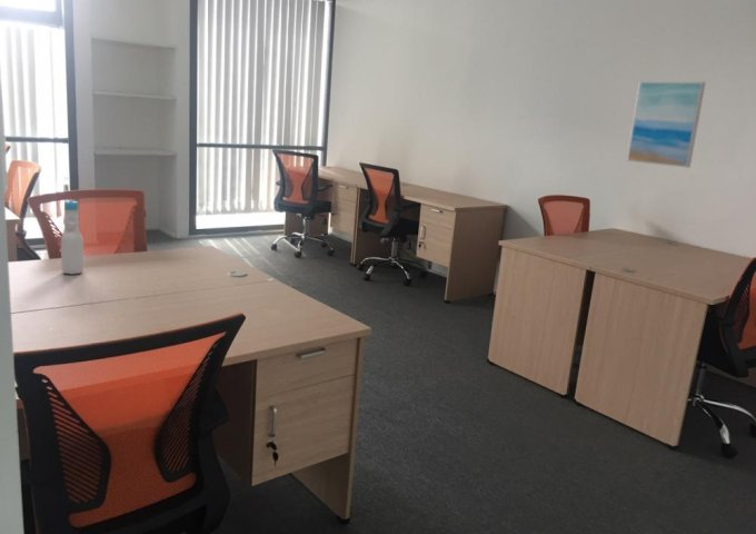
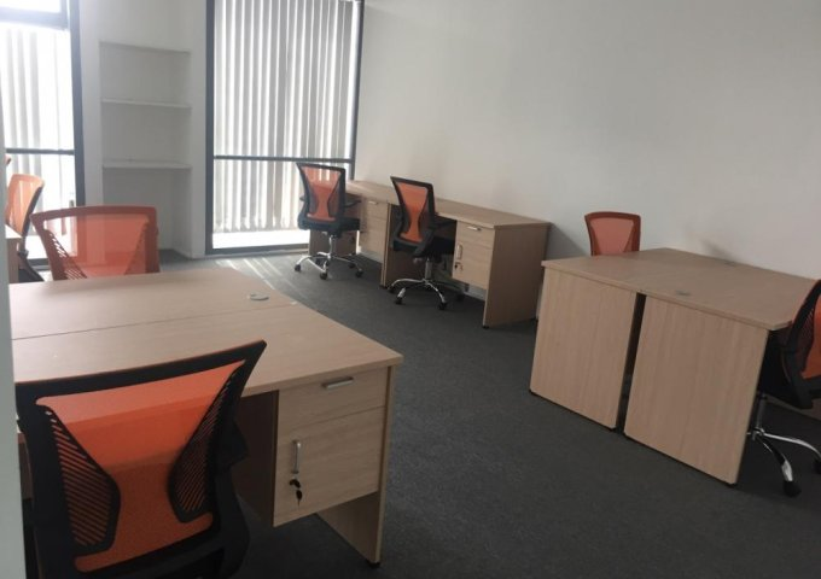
- bottle [60,199,84,275]
- wall art [626,80,707,169]
